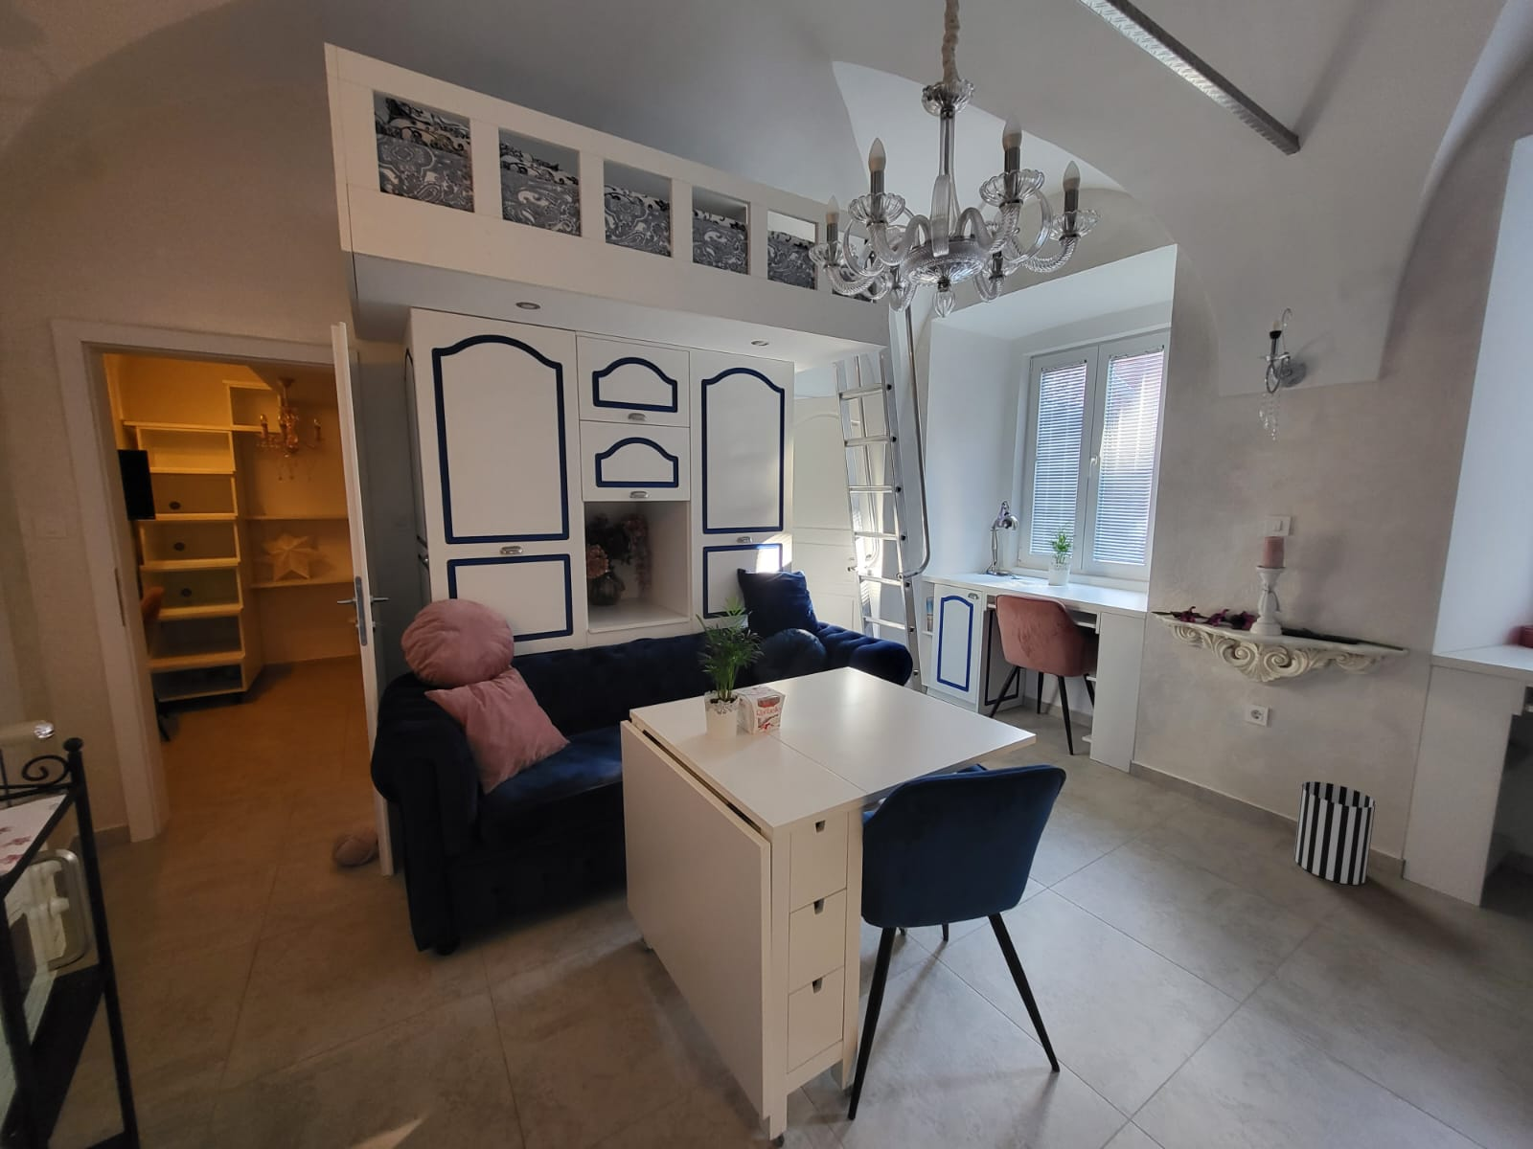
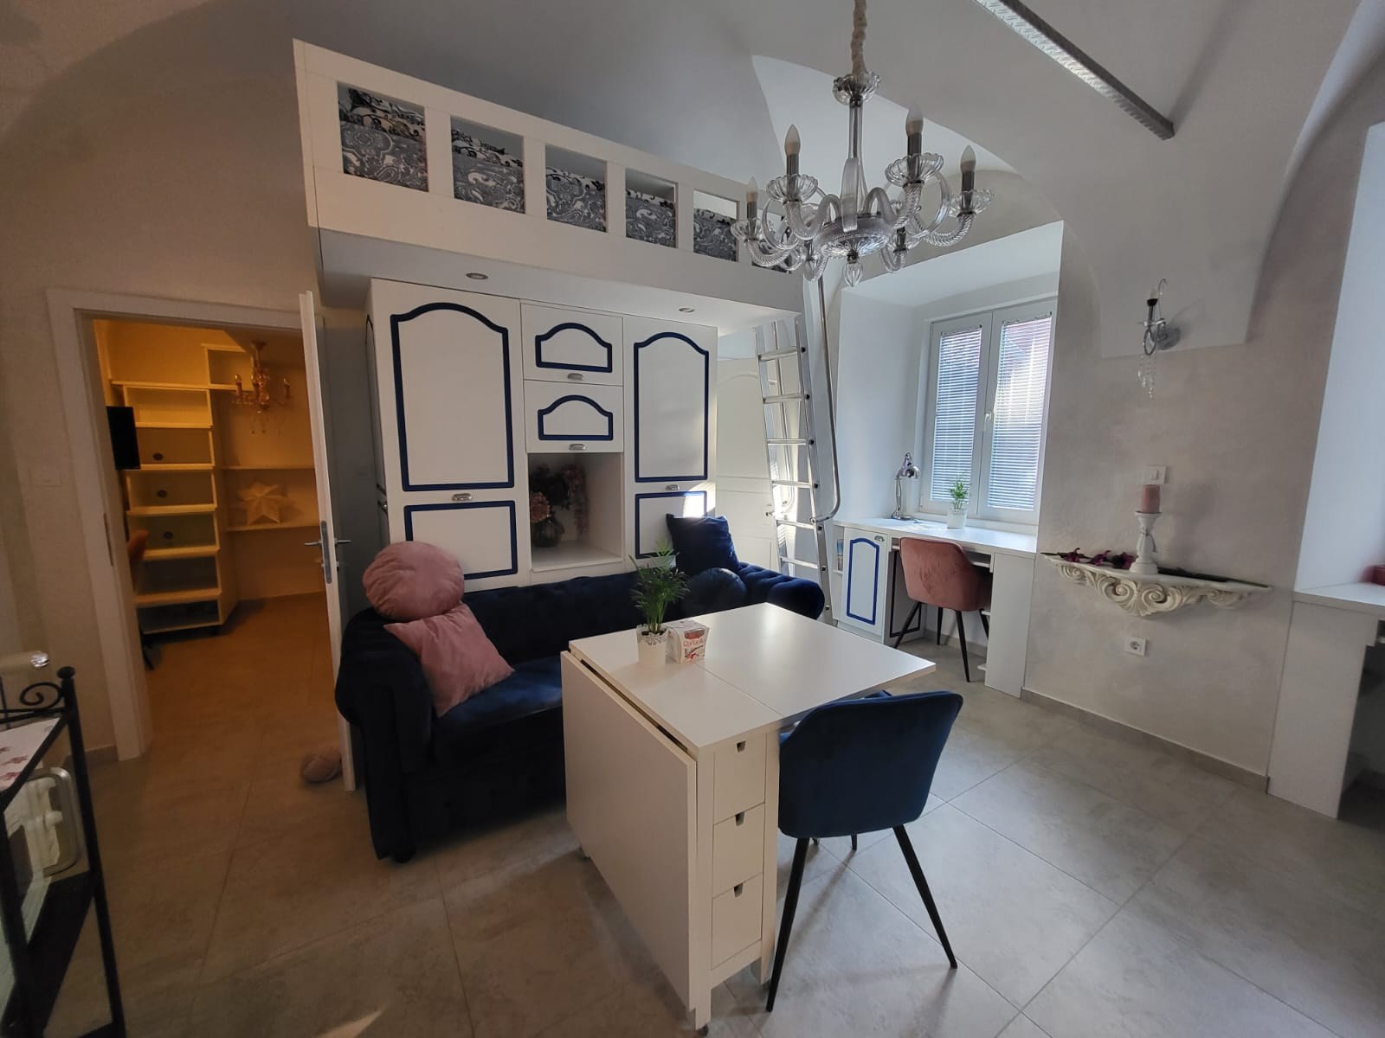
- wastebasket [1294,781,1377,886]
